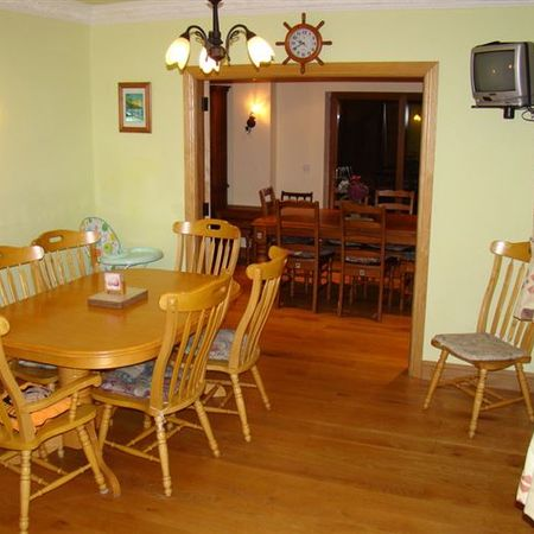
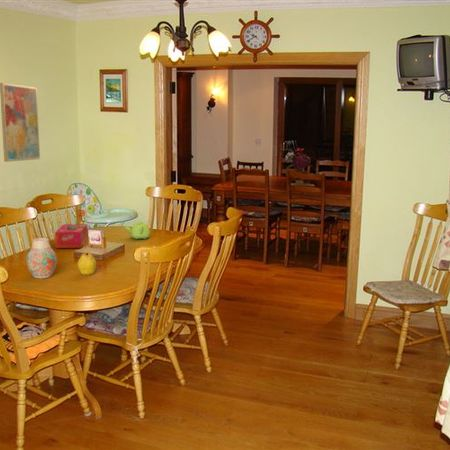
+ tissue box [54,223,89,249]
+ vase [25,237,58,279]
+ wall art [0,82,41,163]
+ fruit [77,251,97,276]
+ teapot [124,220,151,240]
